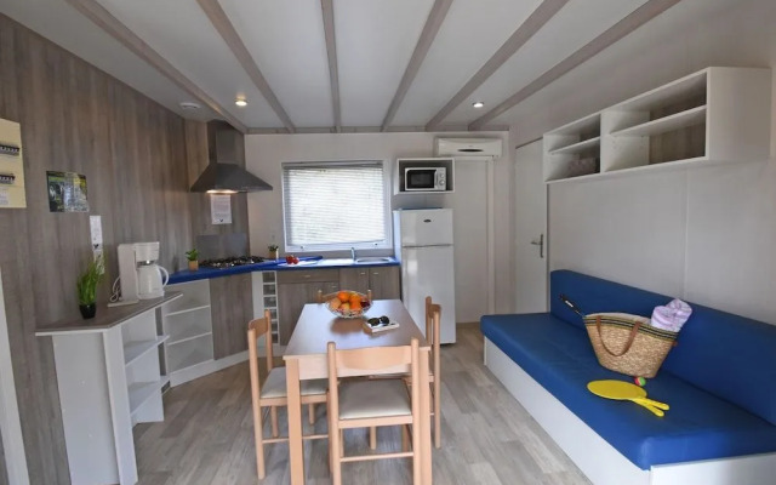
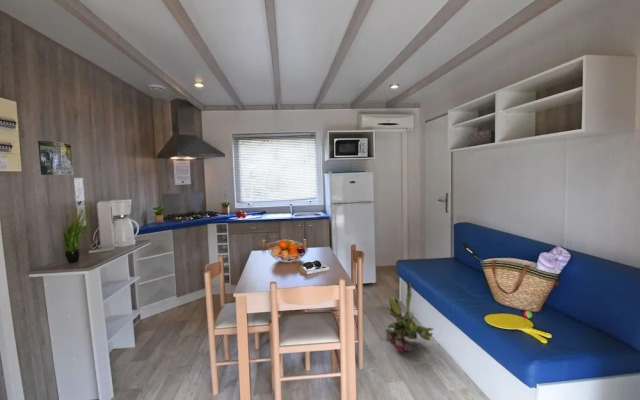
+ decorative plant [384,281,434,353]
